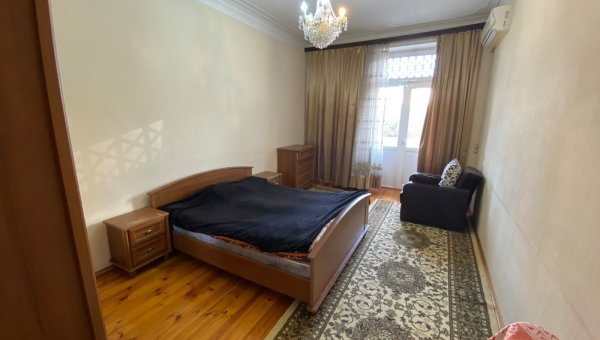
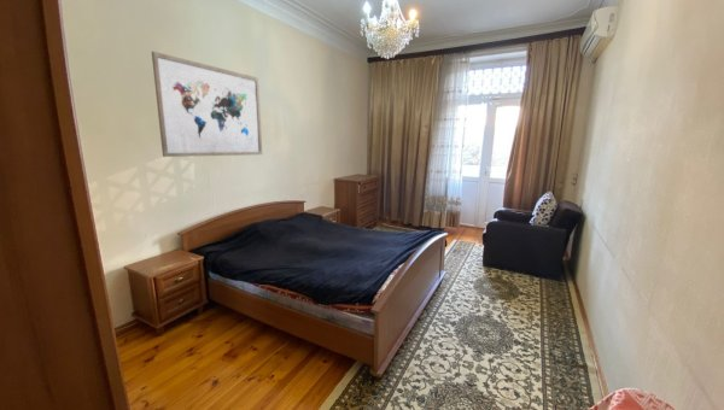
+ wall art [151,51,263,158]
